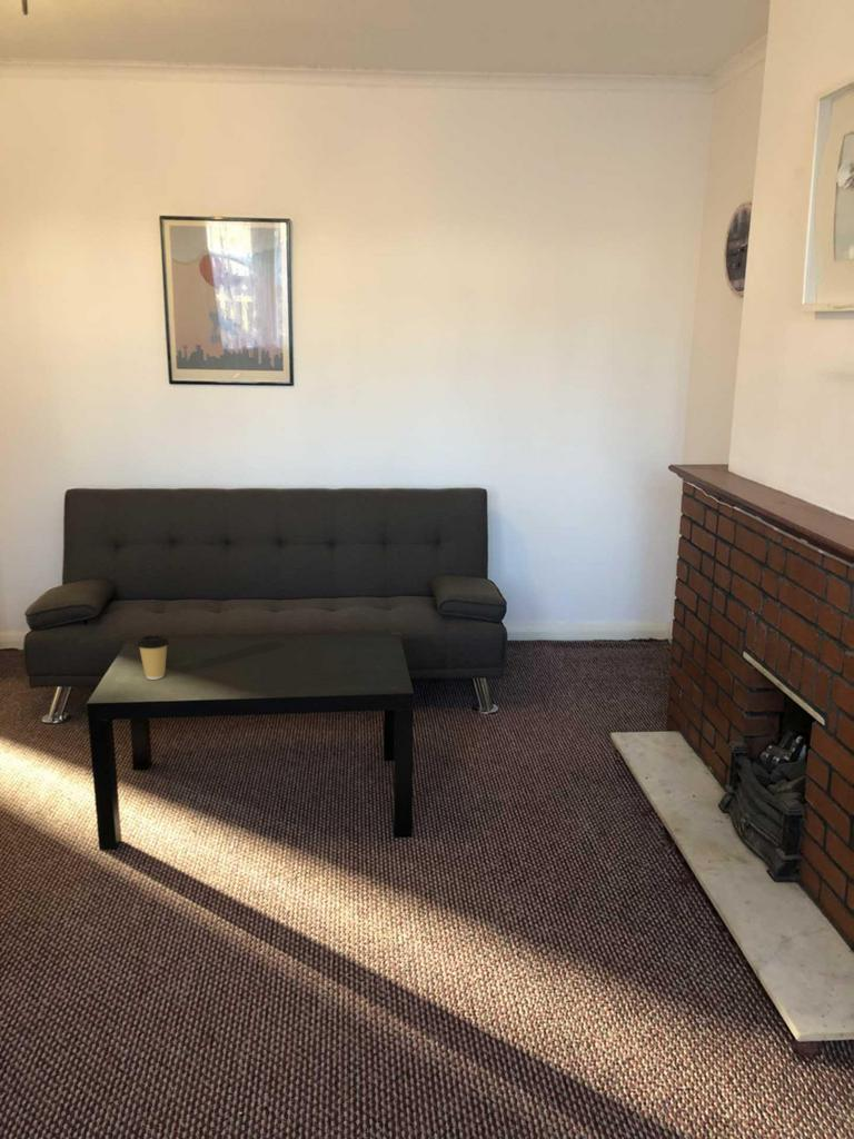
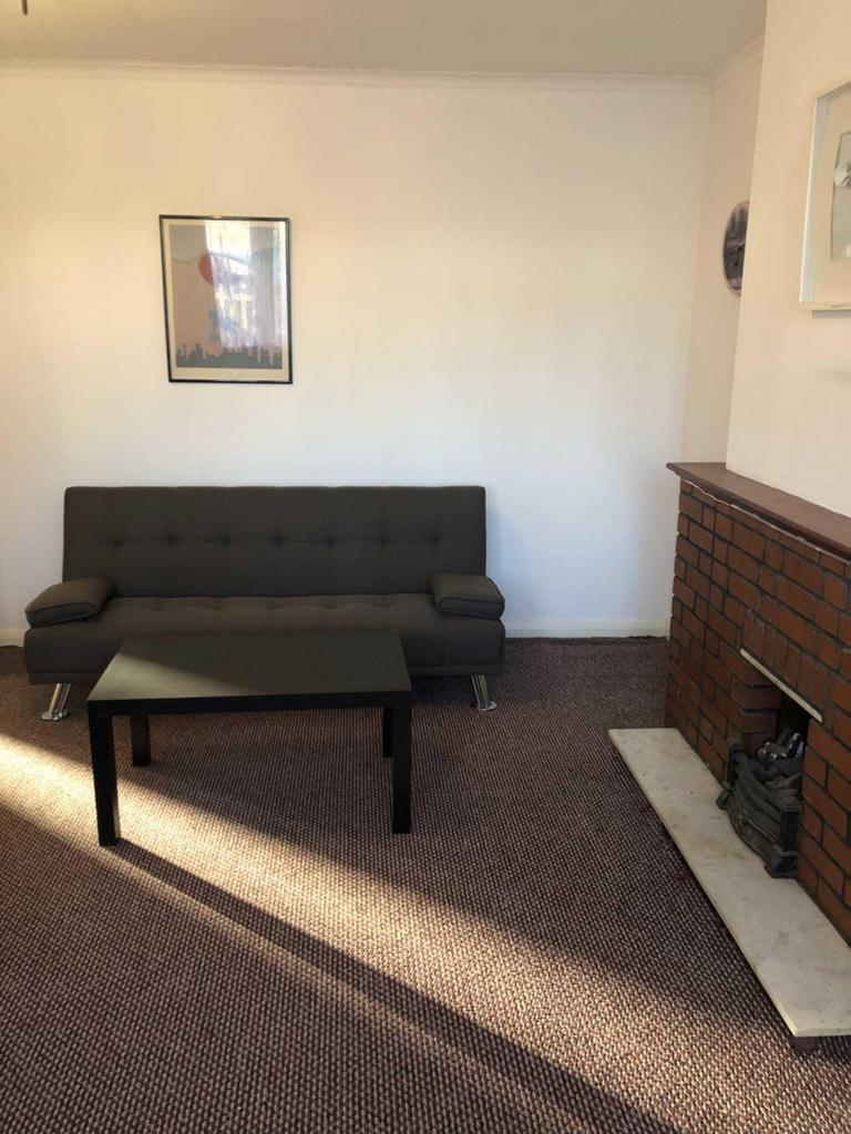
- coffee cup [136,634,170,681]
